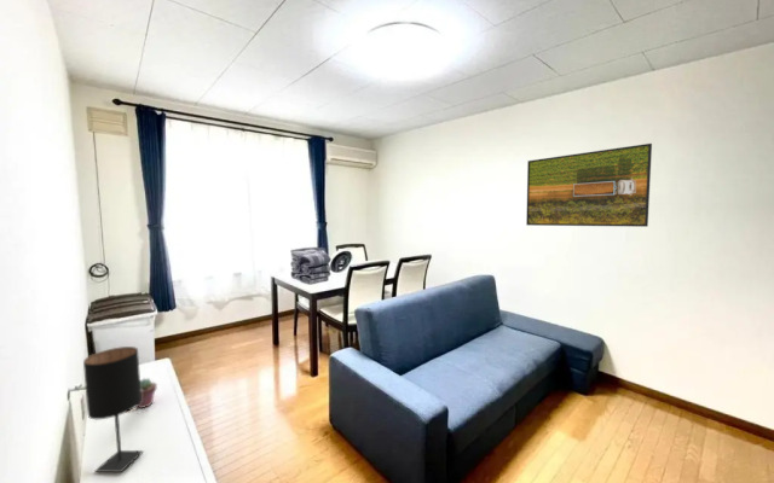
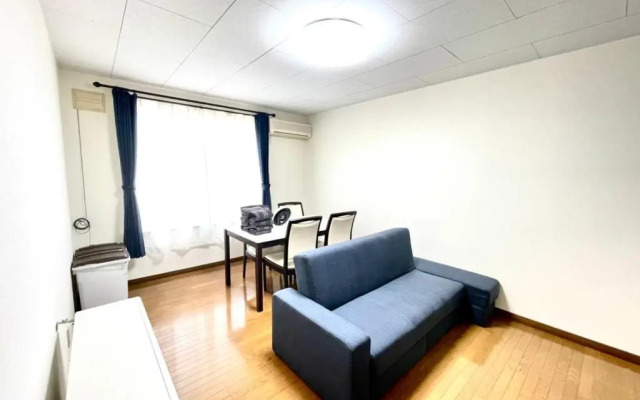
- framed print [525,142,653,228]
- potted succulent [135,377,158,409]
- table lamp [82,345,145,473]
